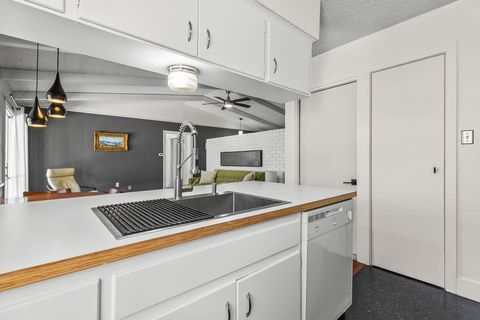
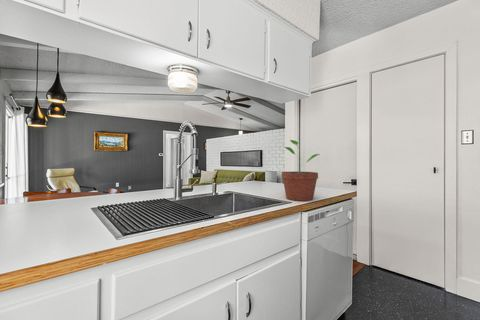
+ potted plant [281,139,321,202]
